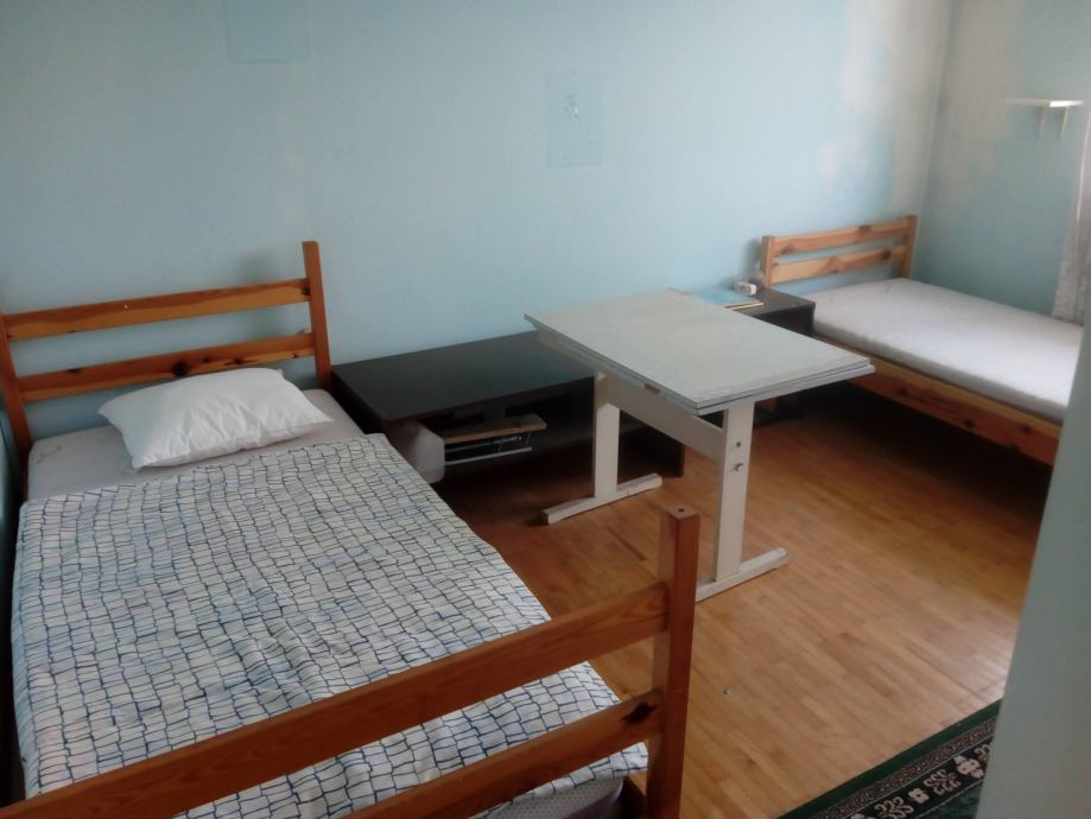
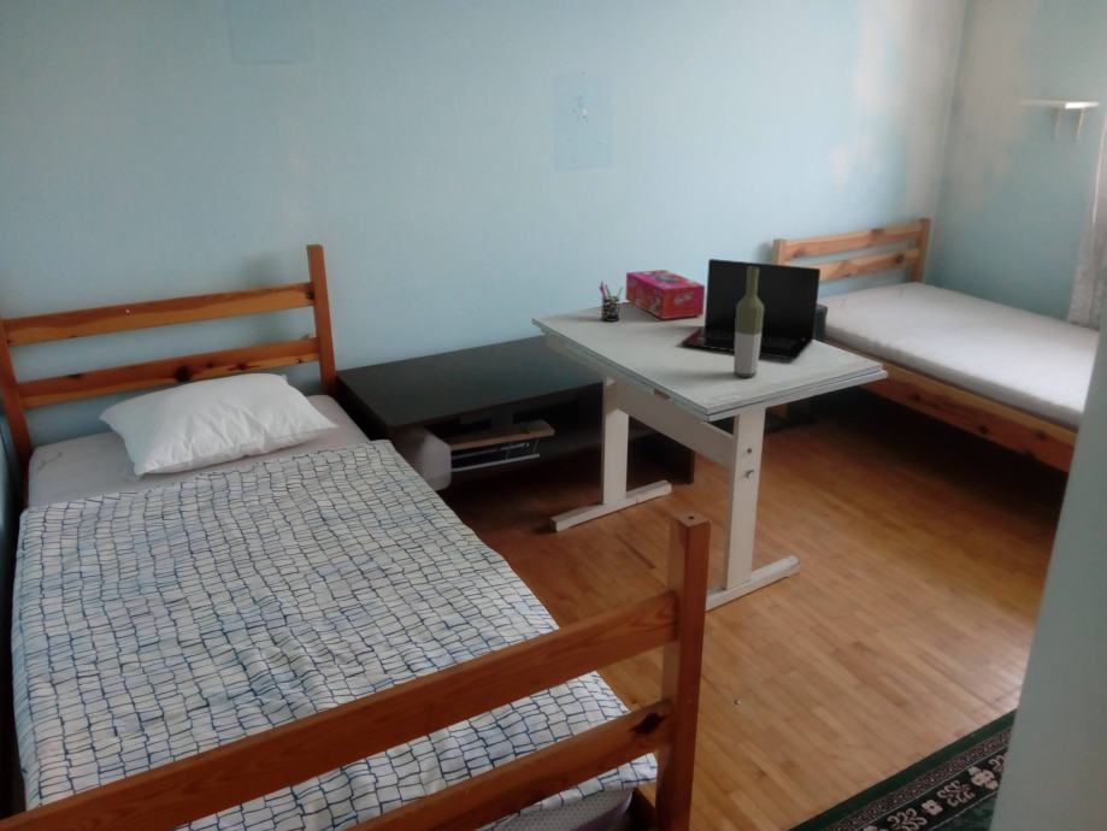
+ pen holder [597,281,625,323]
+ laptop [681,258,822,360]
+ bottle [732,267,764,378]
+ tissue box [624,269,706,320]
